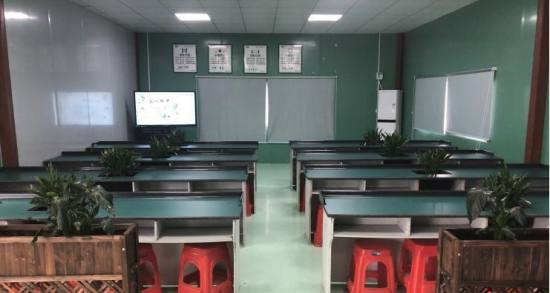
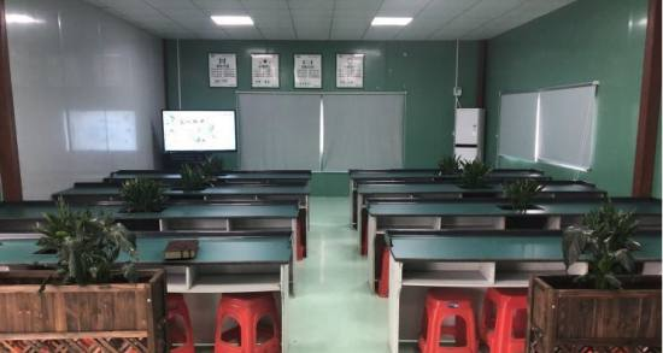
+ book [163,239,200,260]
